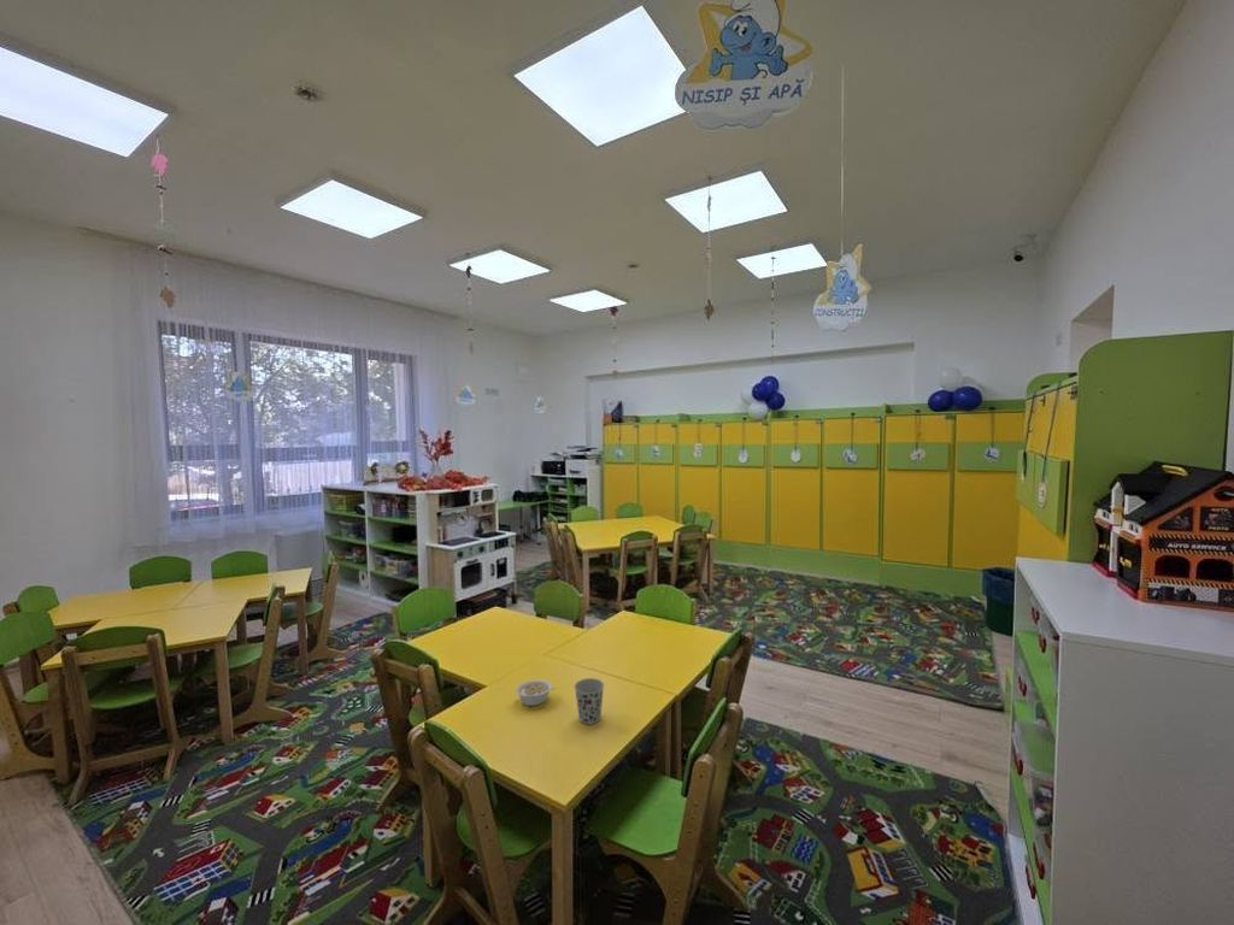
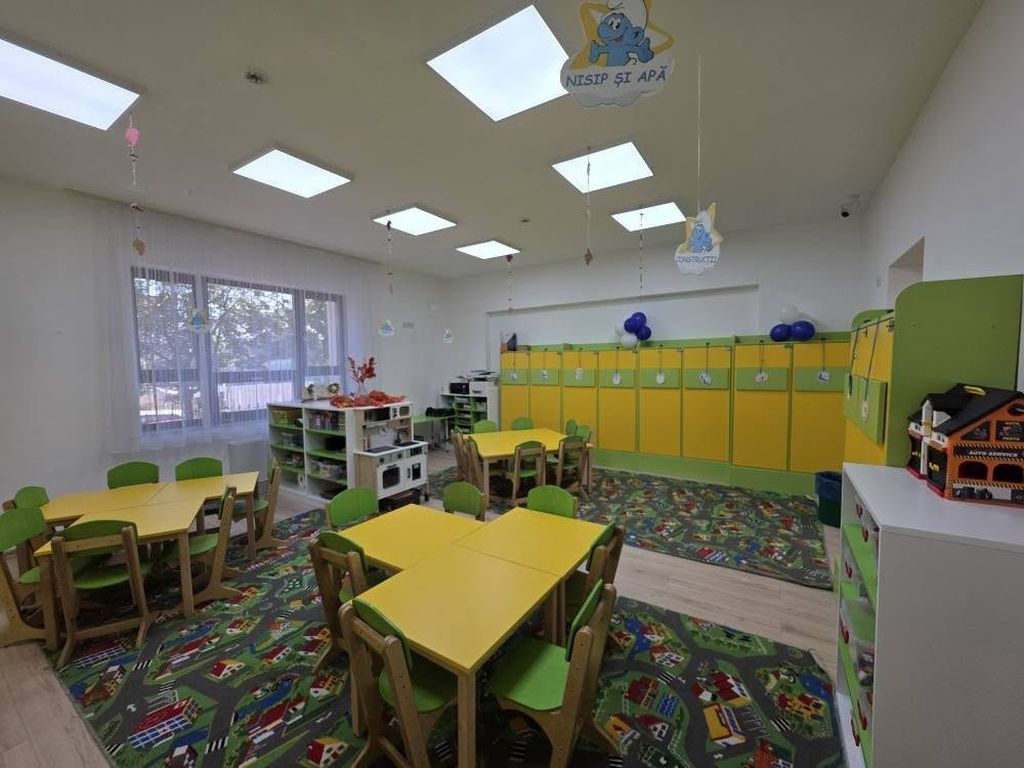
- cup [574,677,605,725]
- legume [515,679,558,707]
